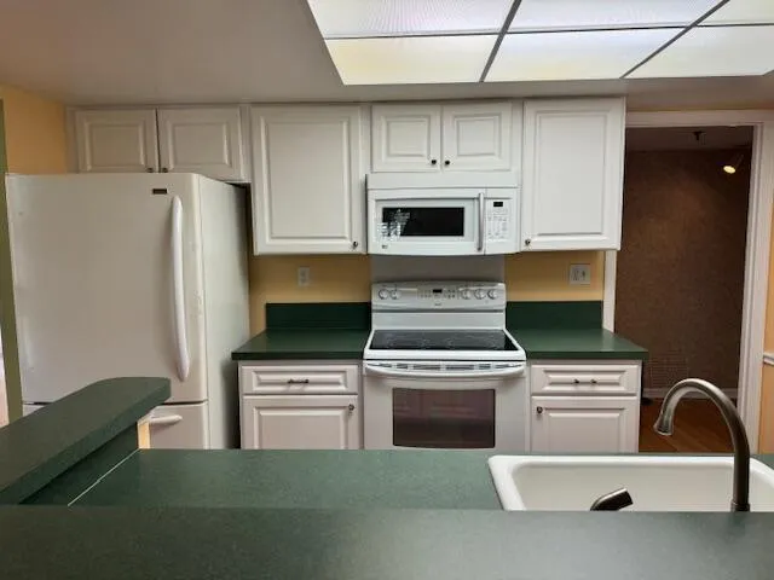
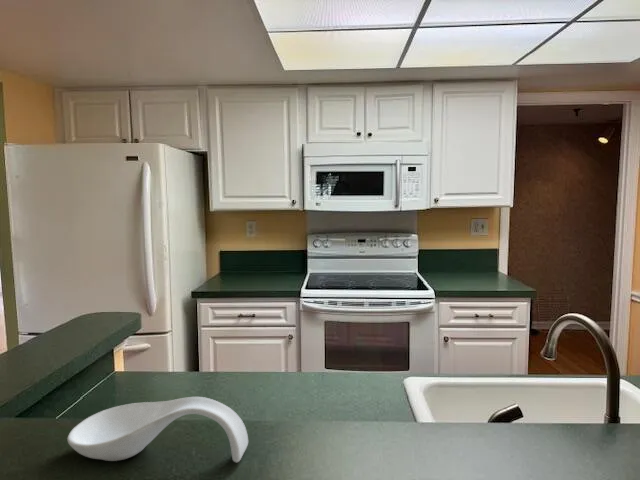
+ spoon rest [66,396,249,463]
